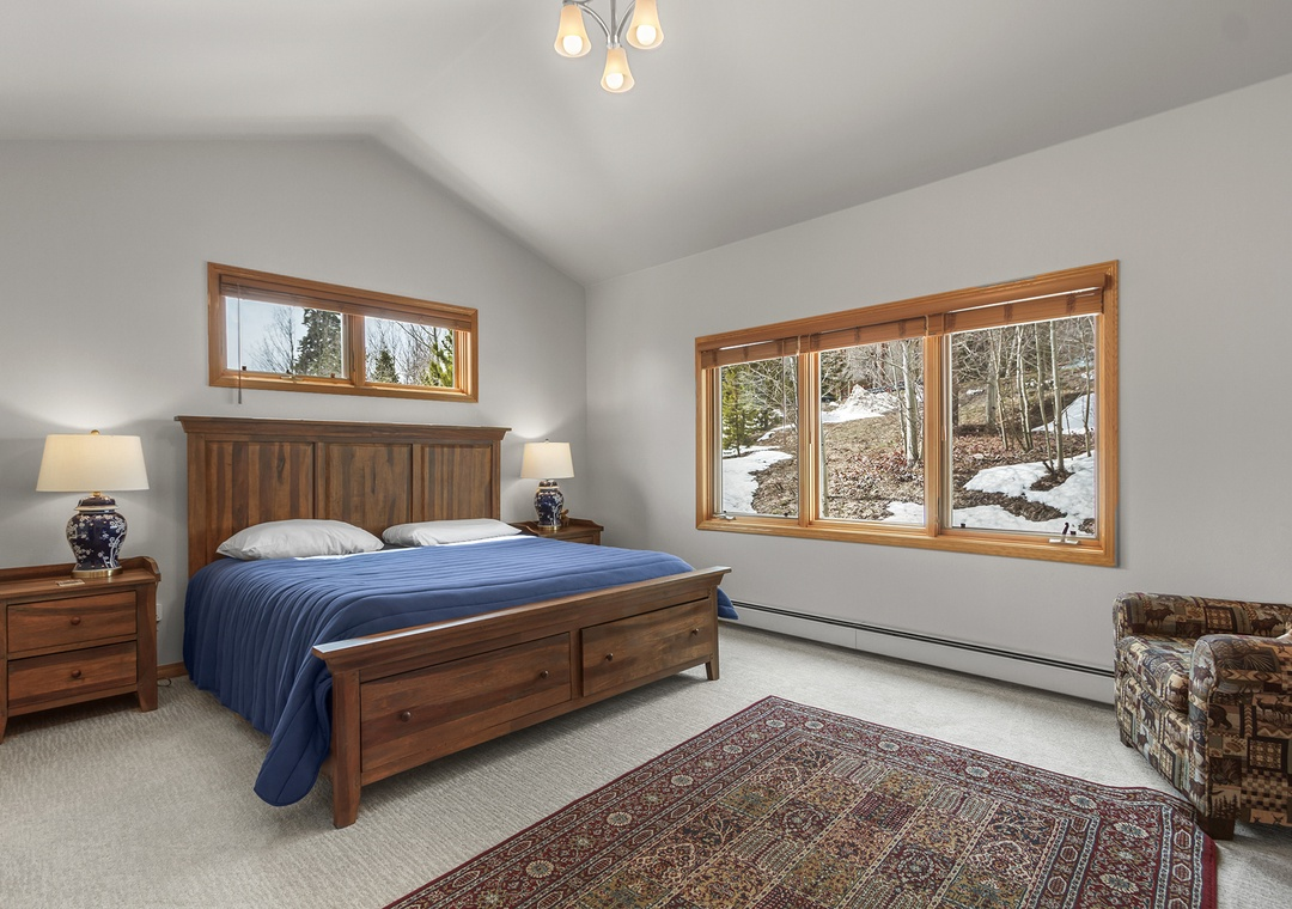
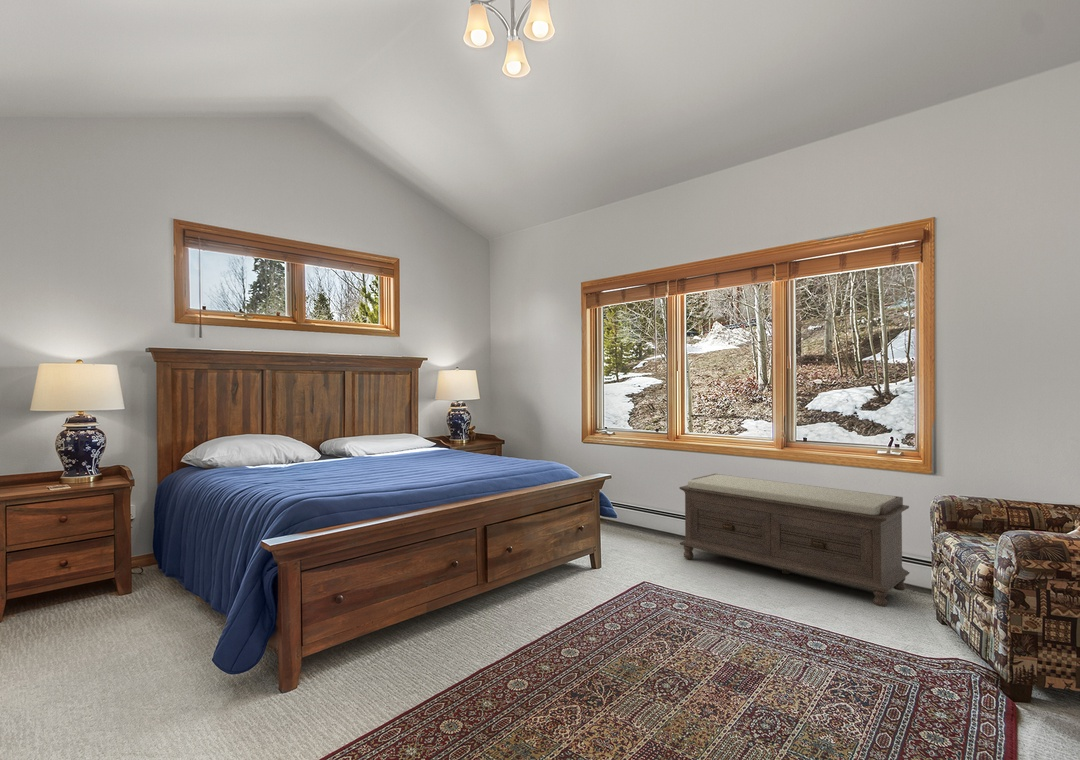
+ bench [678,473,910,608]
